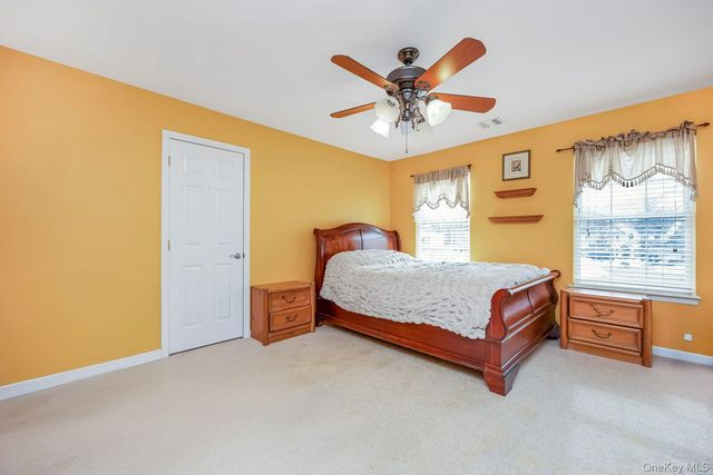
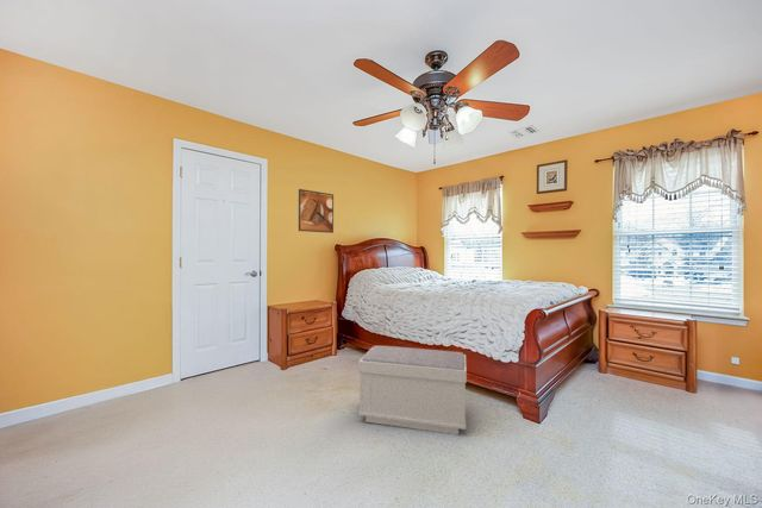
+ bench [357,345,468,435]
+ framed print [298,188,335,234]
